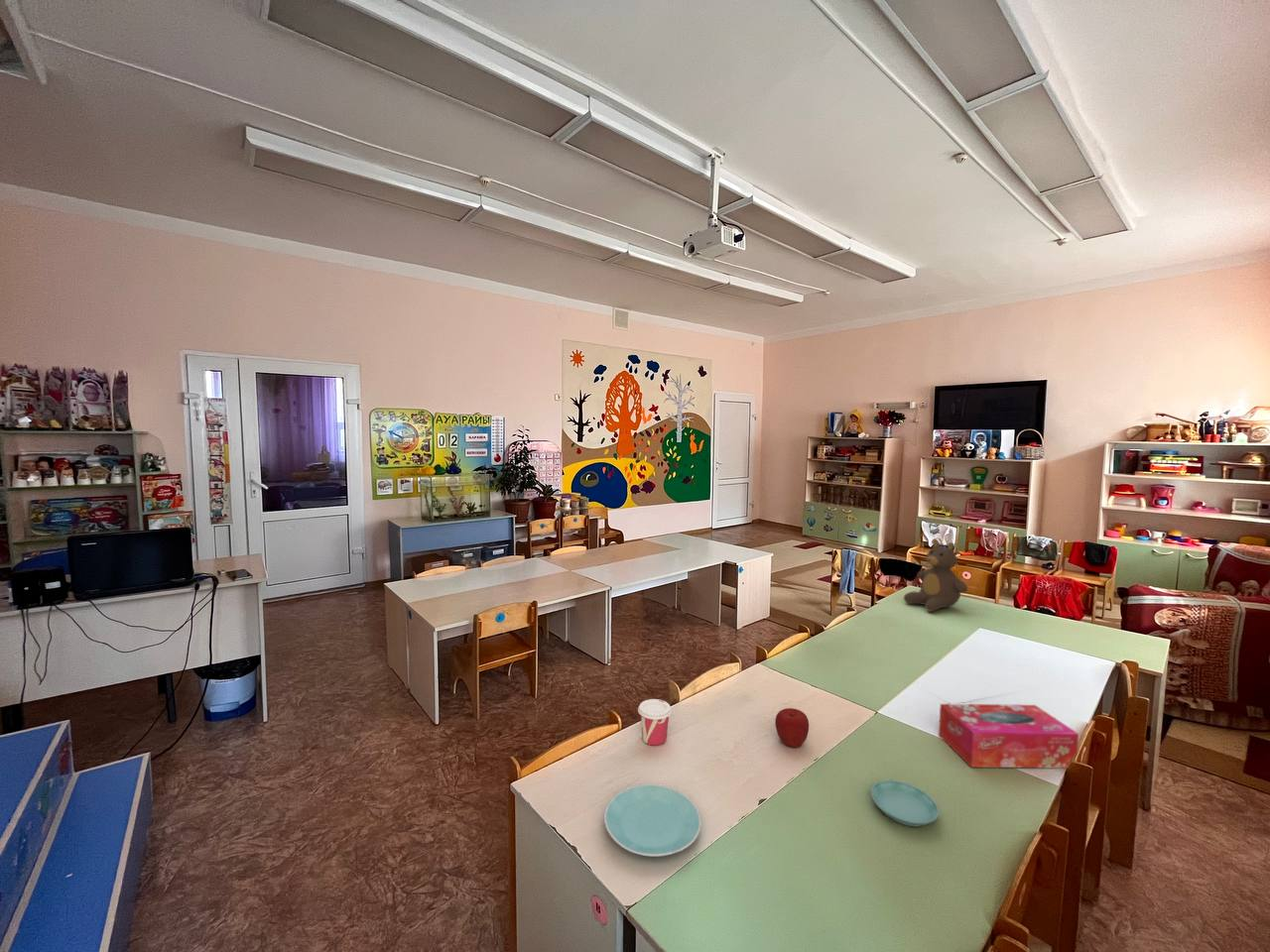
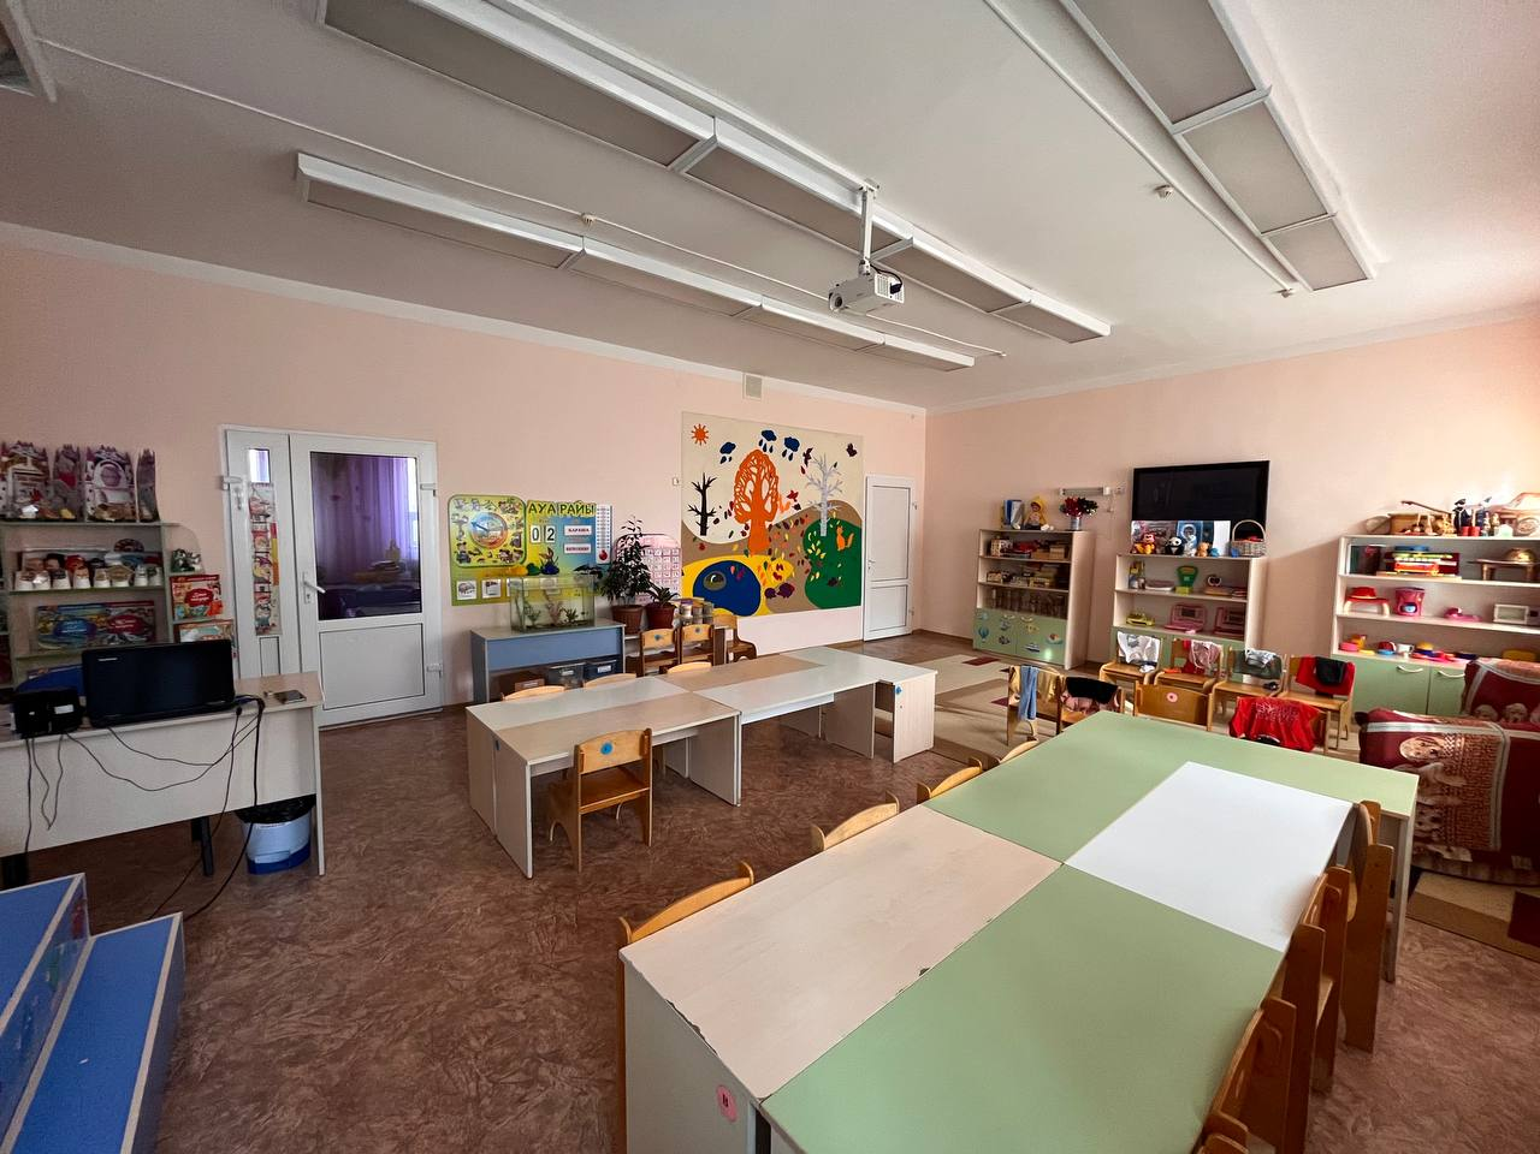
- apple [774,707,810,749]
- teddy bear [903,538,968,613]
- cup [637,698,673,747]
- plate [603,783,702,858]
- saucer [870,779,940,827]
- tissue box [938,703,1080,770]
